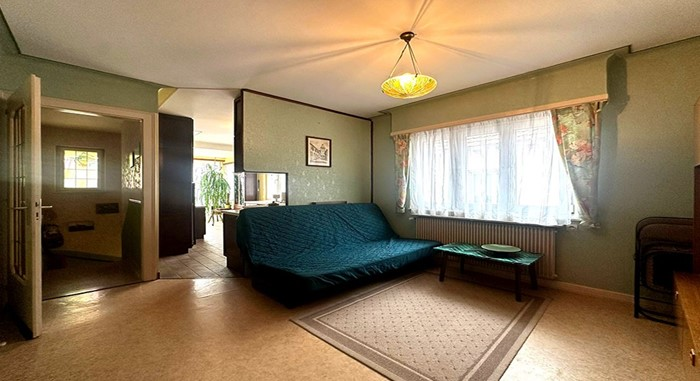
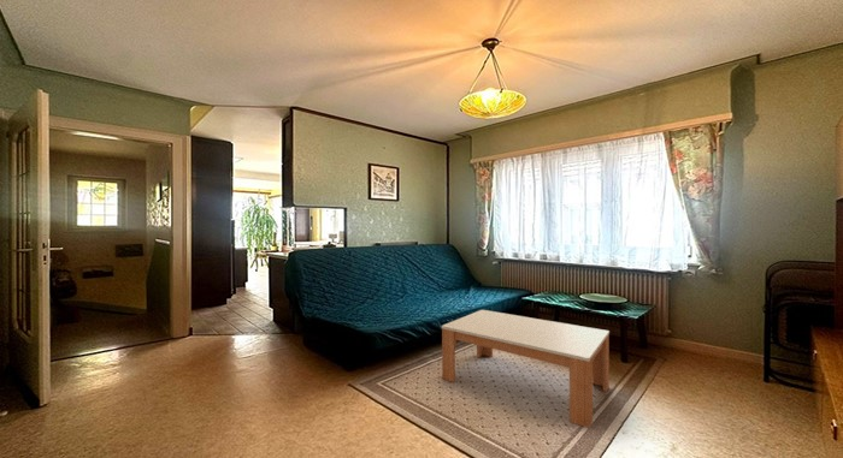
+ coffee table [441,309,611,429]
